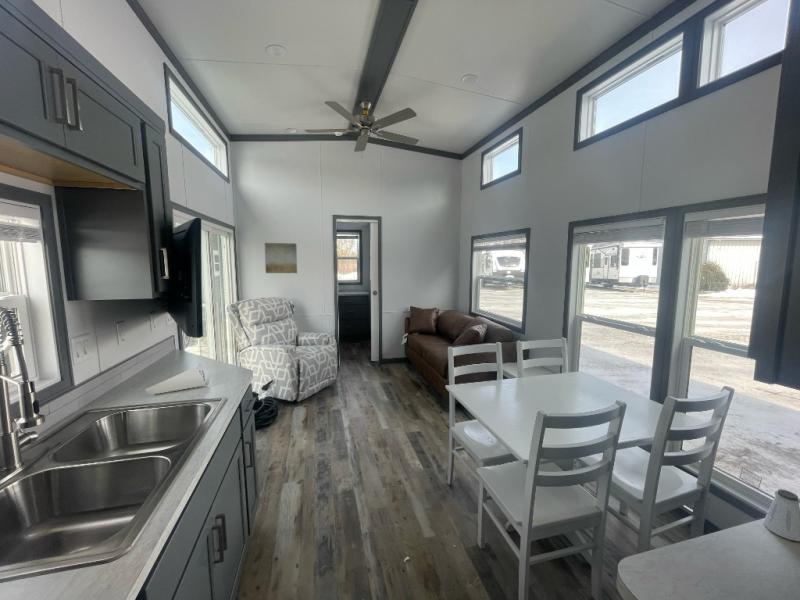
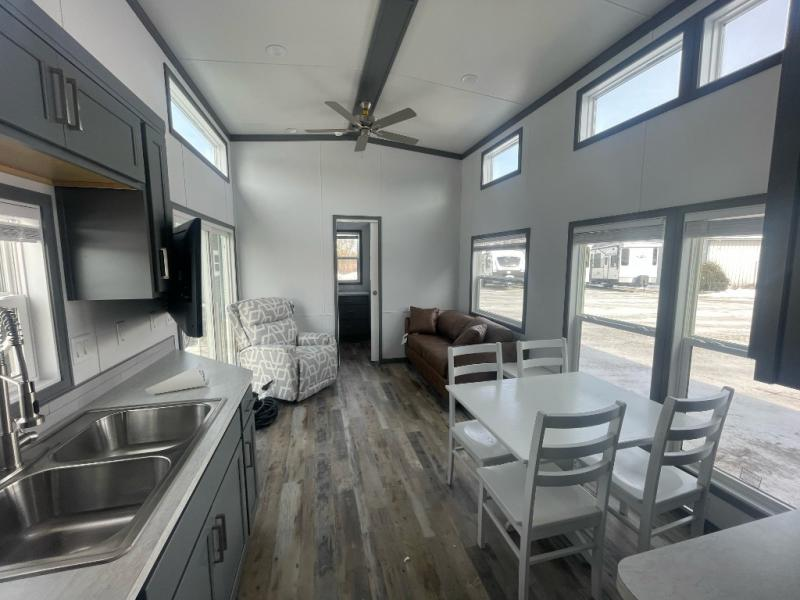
- wall art [264,242,298,274]
- saltshaker [762,488,800,542]
